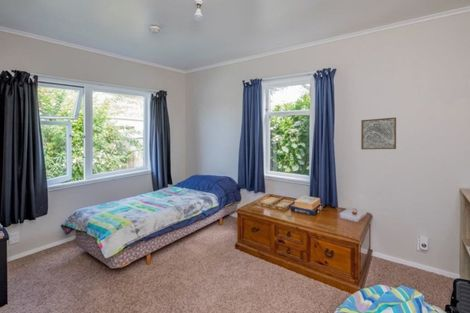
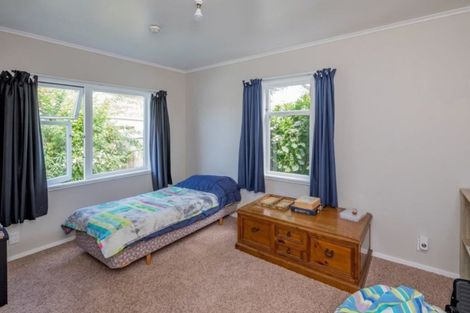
- wall art [360,117,397,150]
